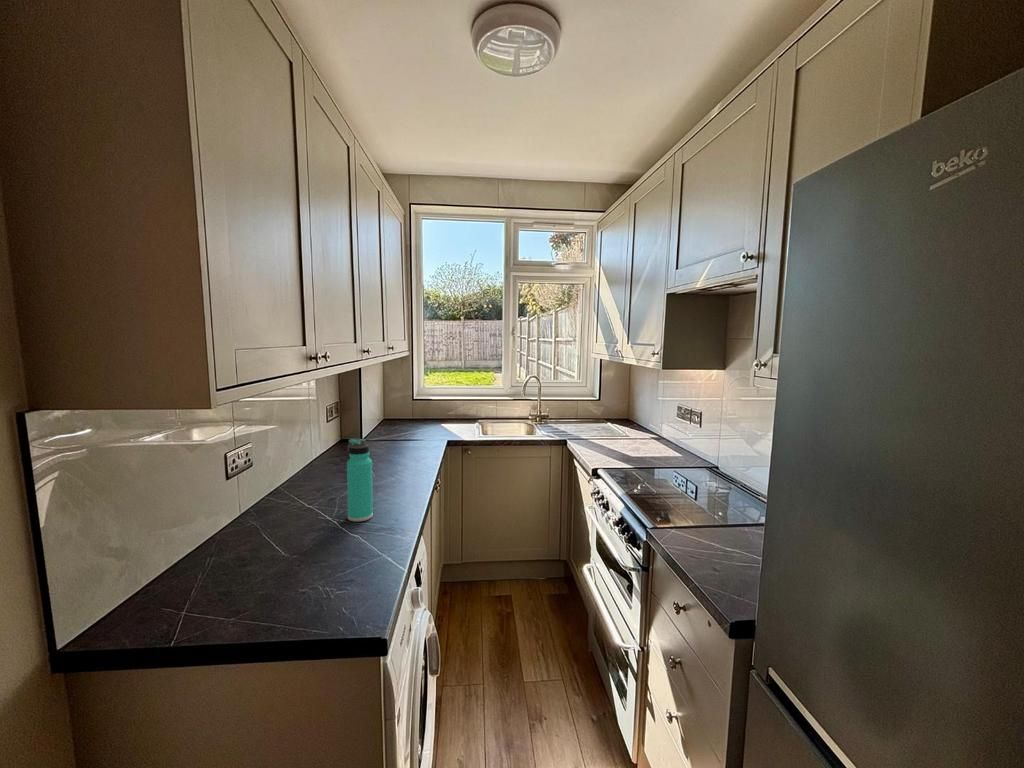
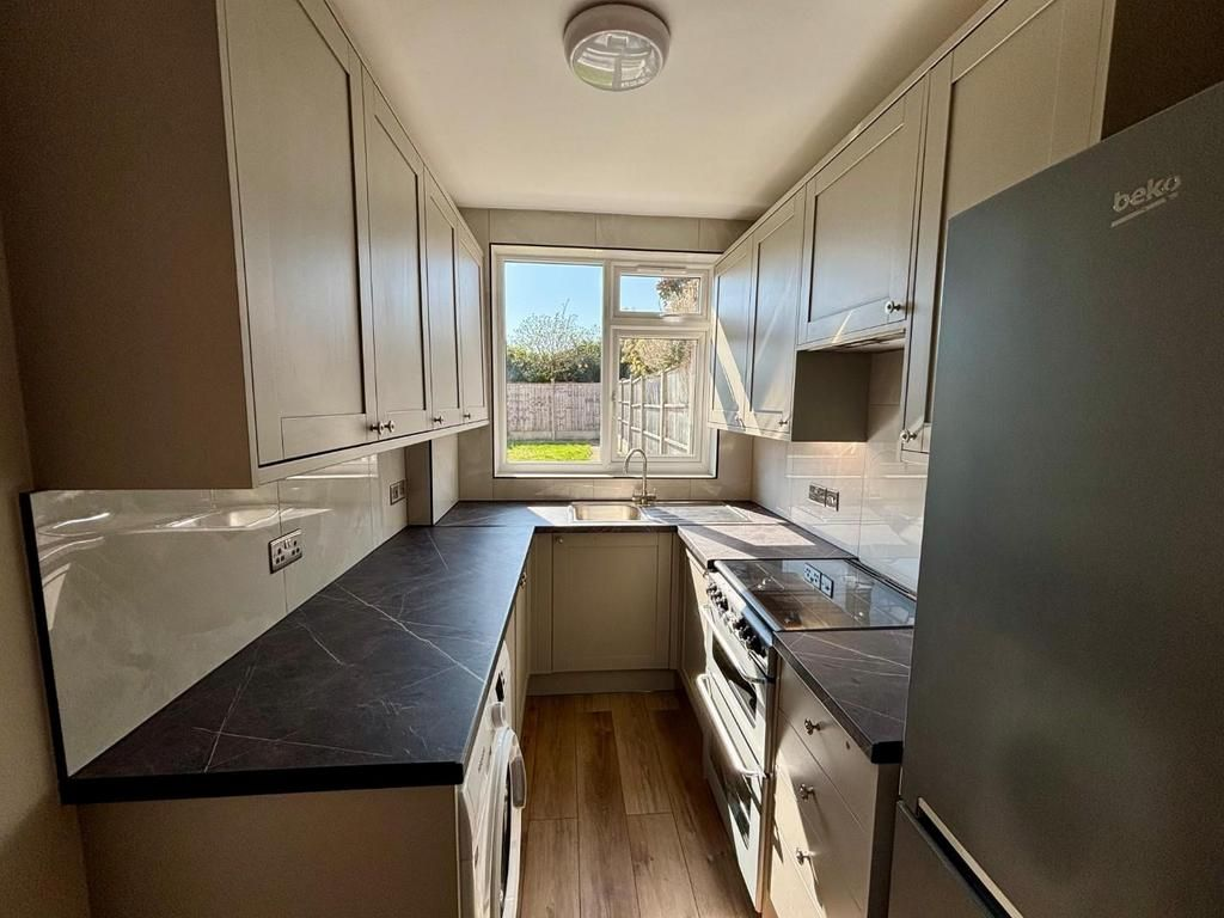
- thermos bottle [346,438,374,523]
